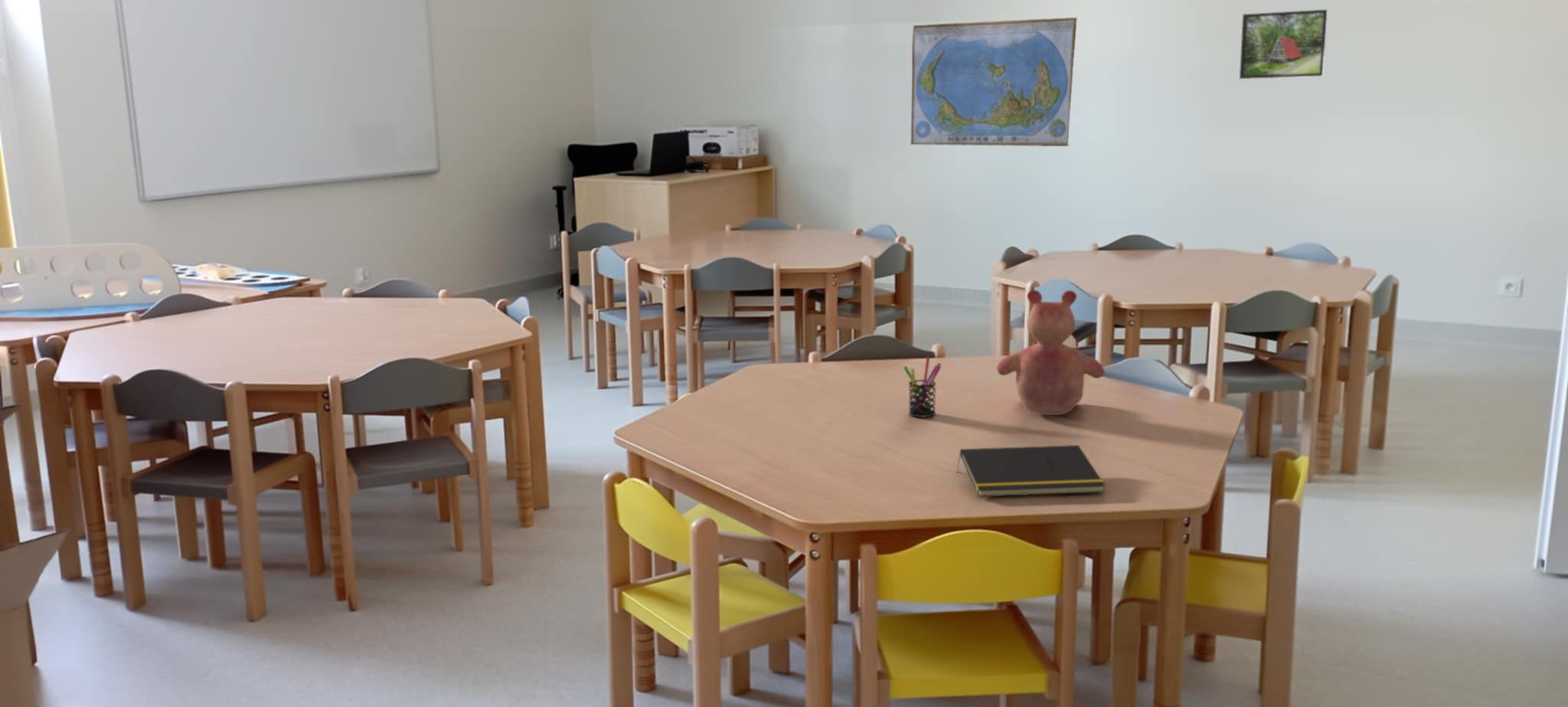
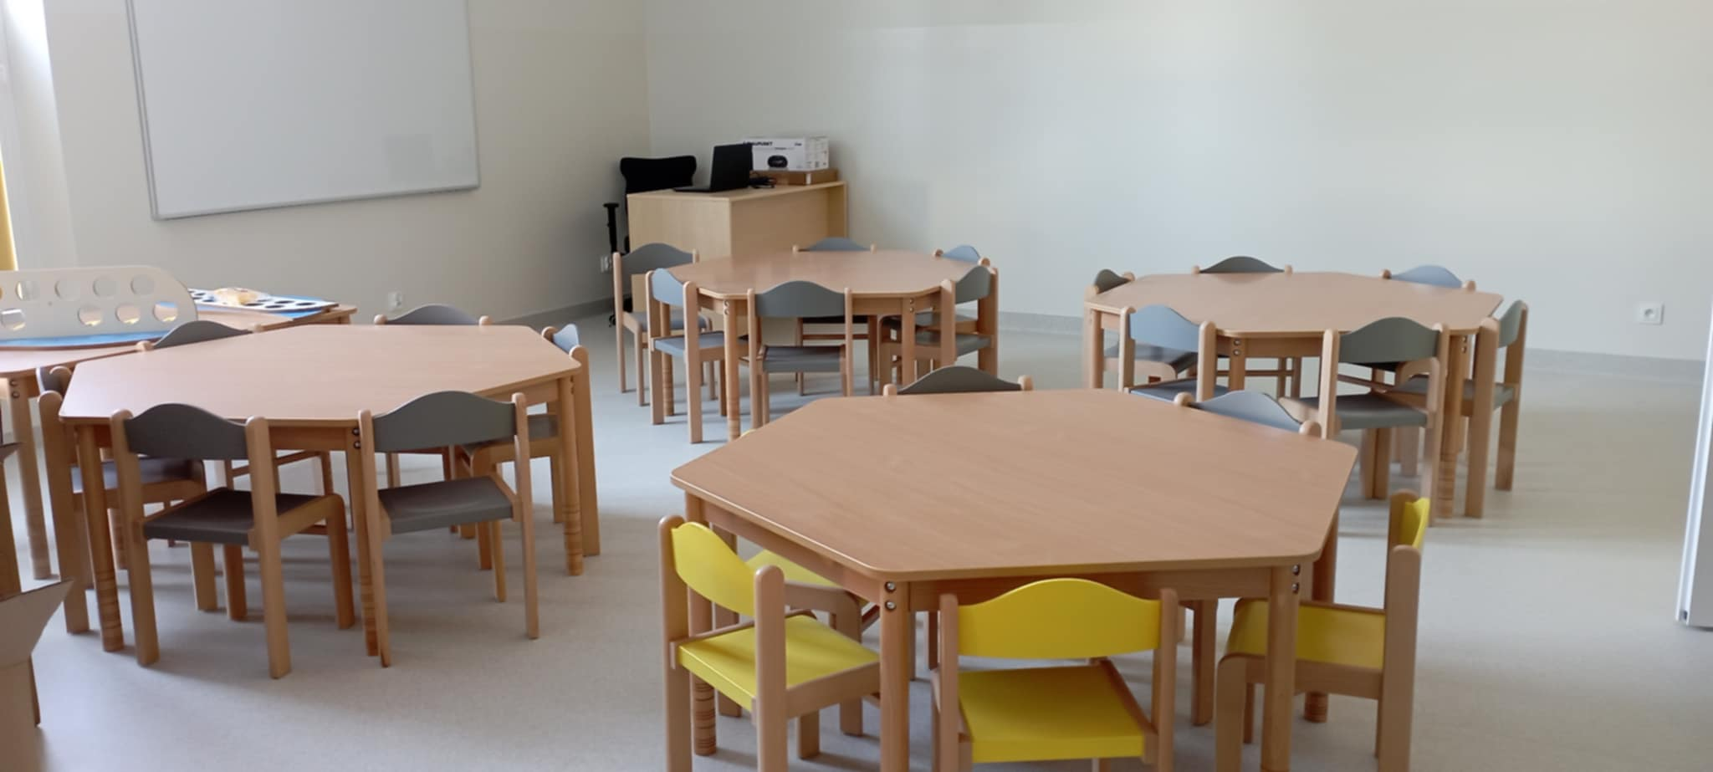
- world map [910,17,1078,147]
- notepad [955,444,1106,498]
- pen holder [903,356,942,417]
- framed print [1239,9,1328,80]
- teddy bear [996,289,1105,416]
